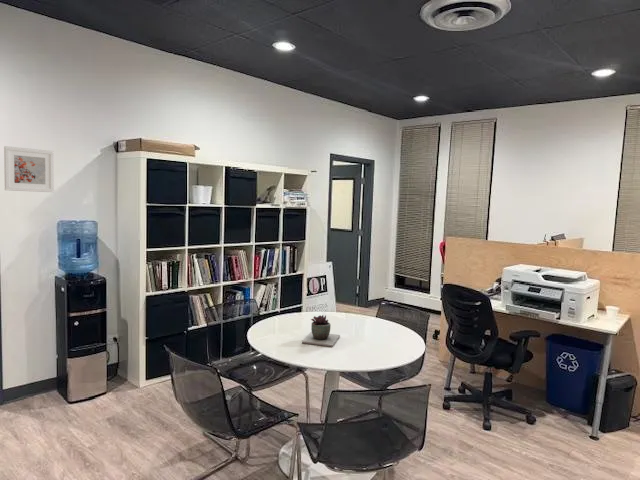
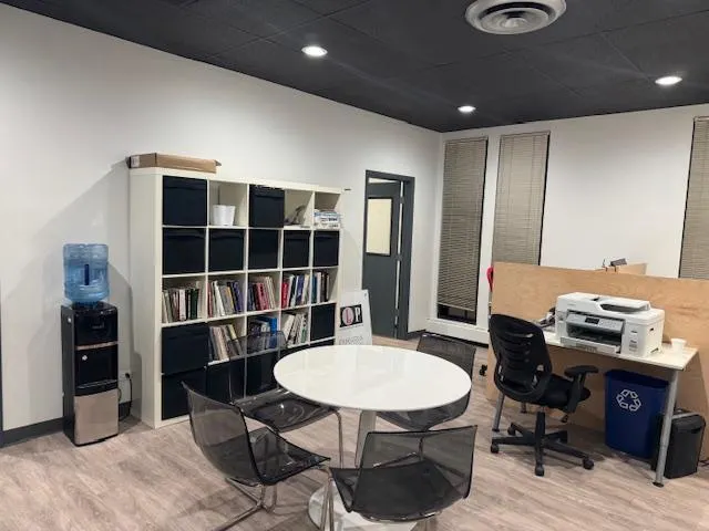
- succulent plant [301,314,341,347]
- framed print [3,145,55,193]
